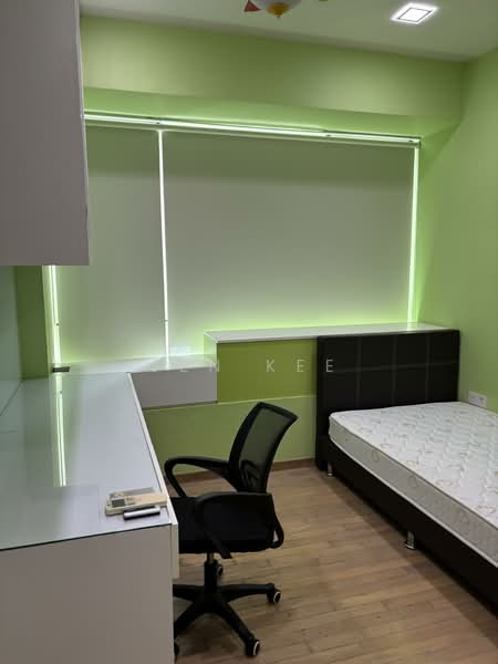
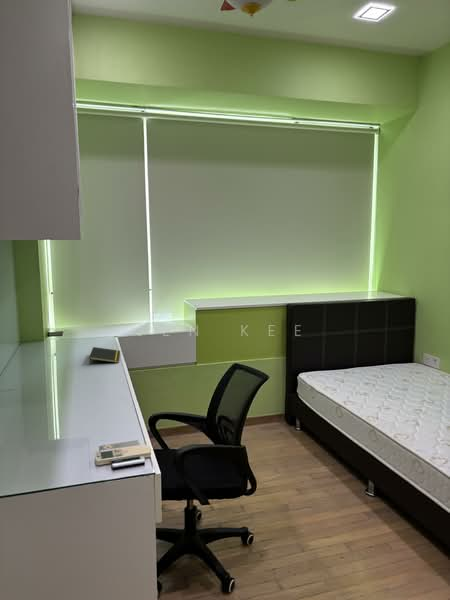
+ notepad [88,346,121,366]
